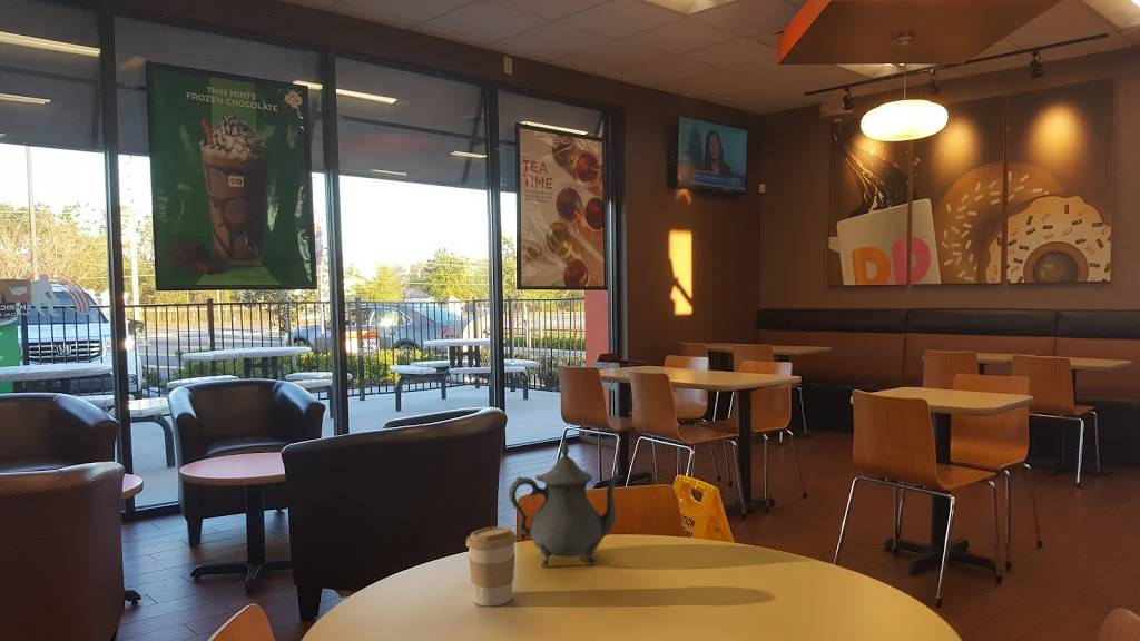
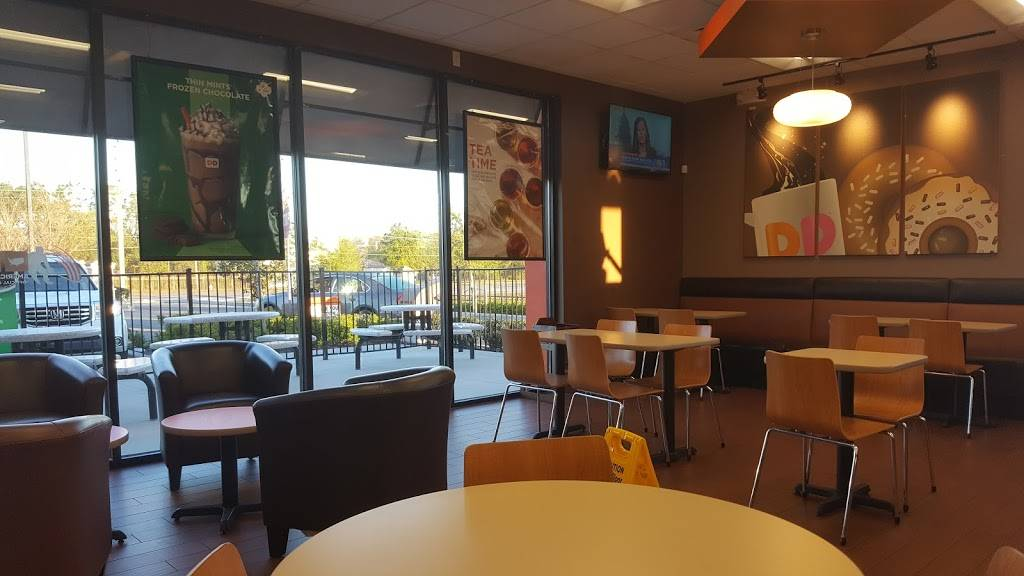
- teapot [508,440,625,568]
- coffee cup [465,525,518,608]
